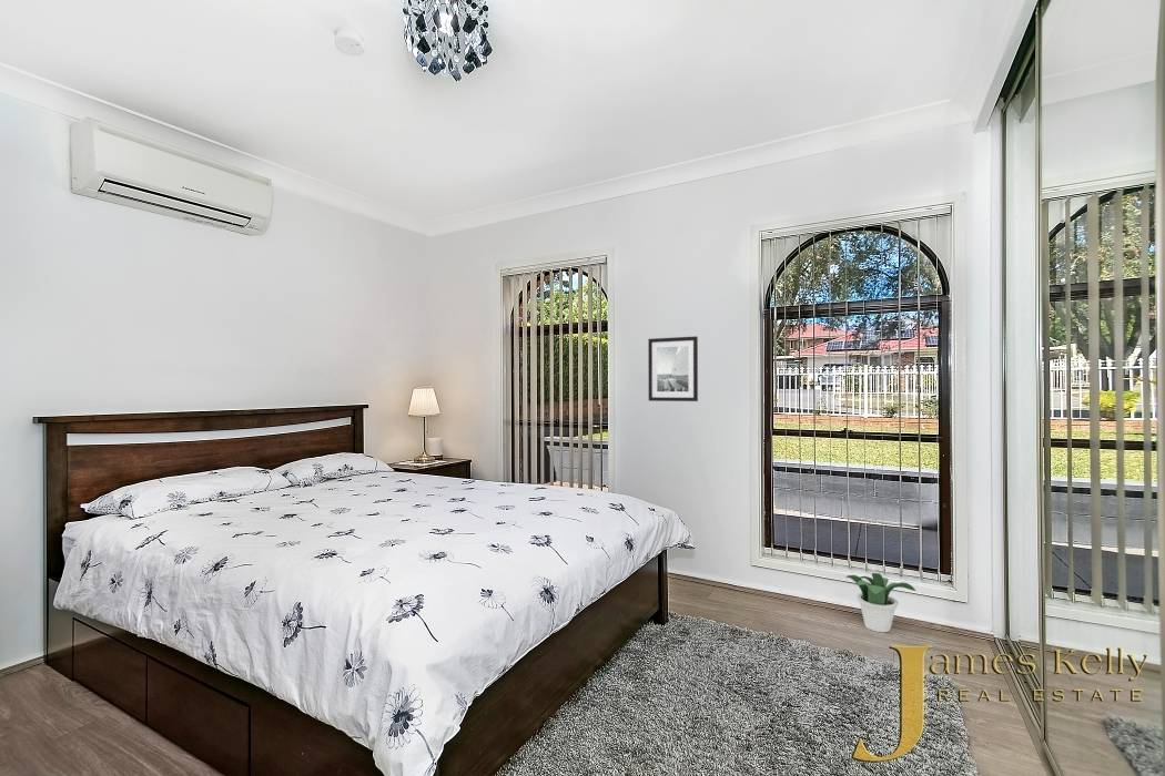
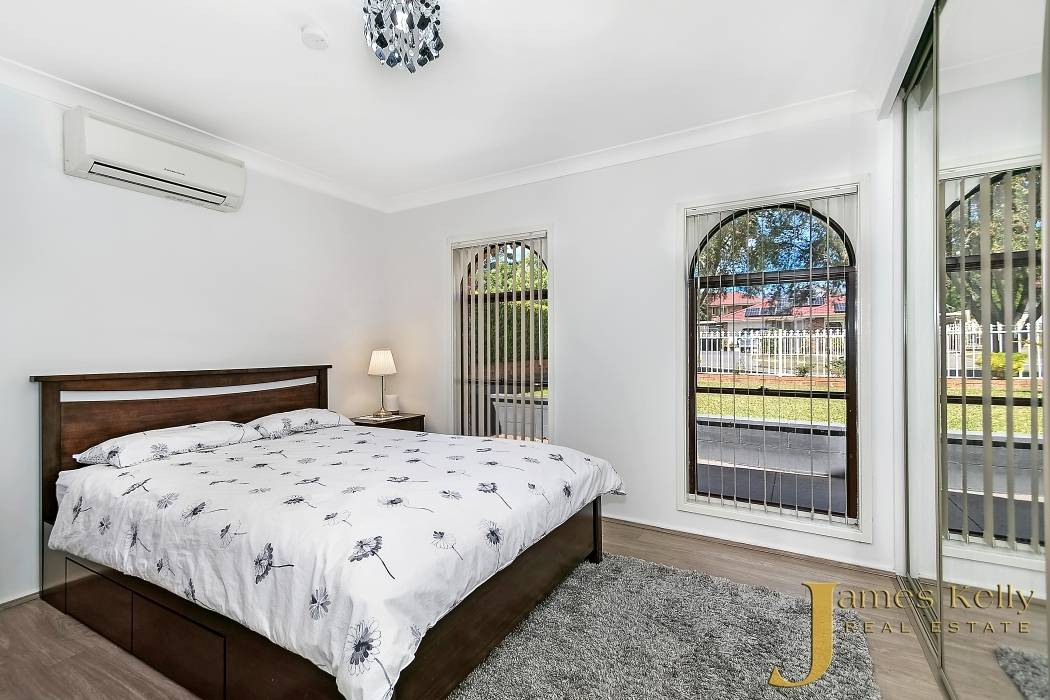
- wall art [647,335,699,402]
- potted plant [844,572,916,633]
